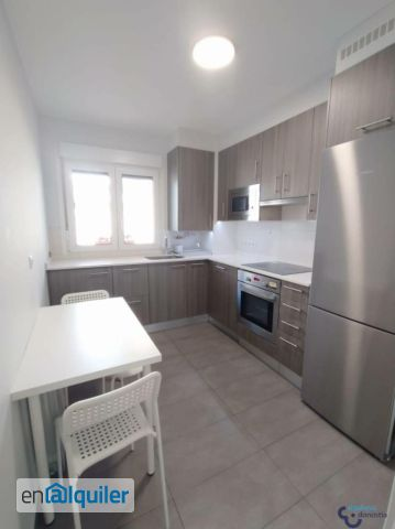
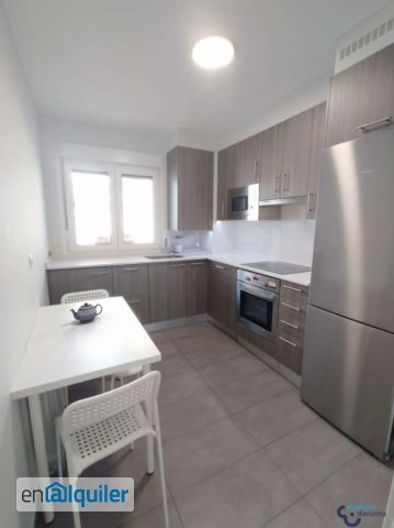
+ teapot [69,301,103,323]
